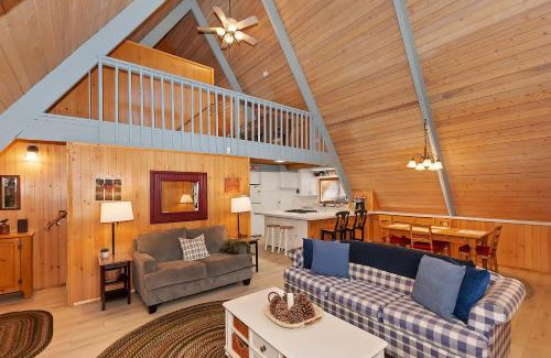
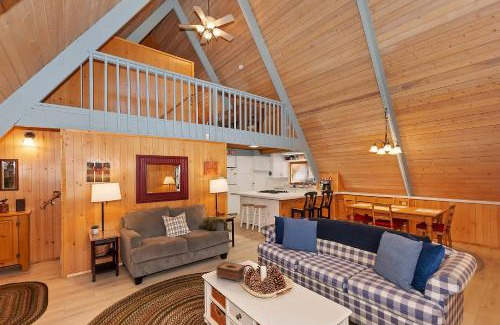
+ tissue box [215,261,247,283]
